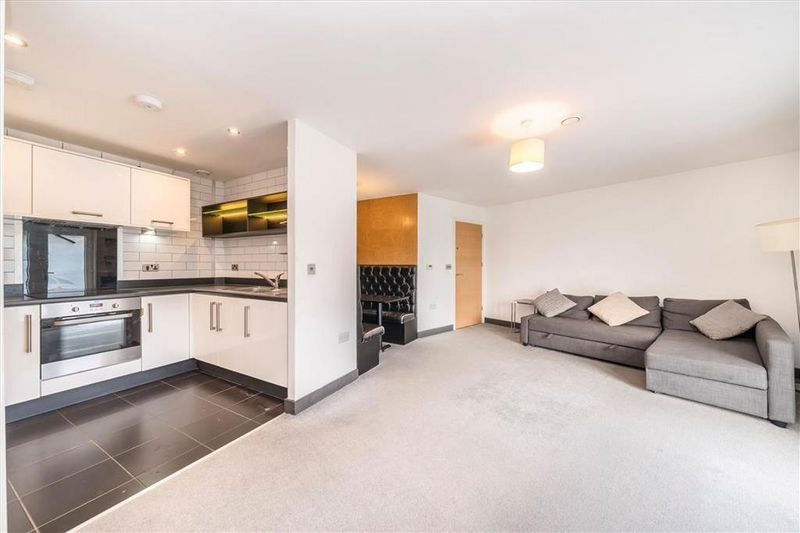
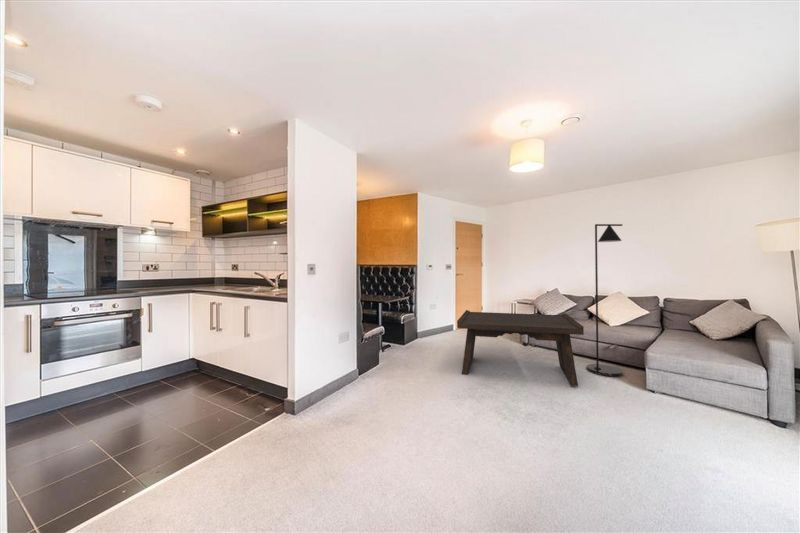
+ coffee table [456,309,585,387]
+ floor lamp [586,223,624,377]
